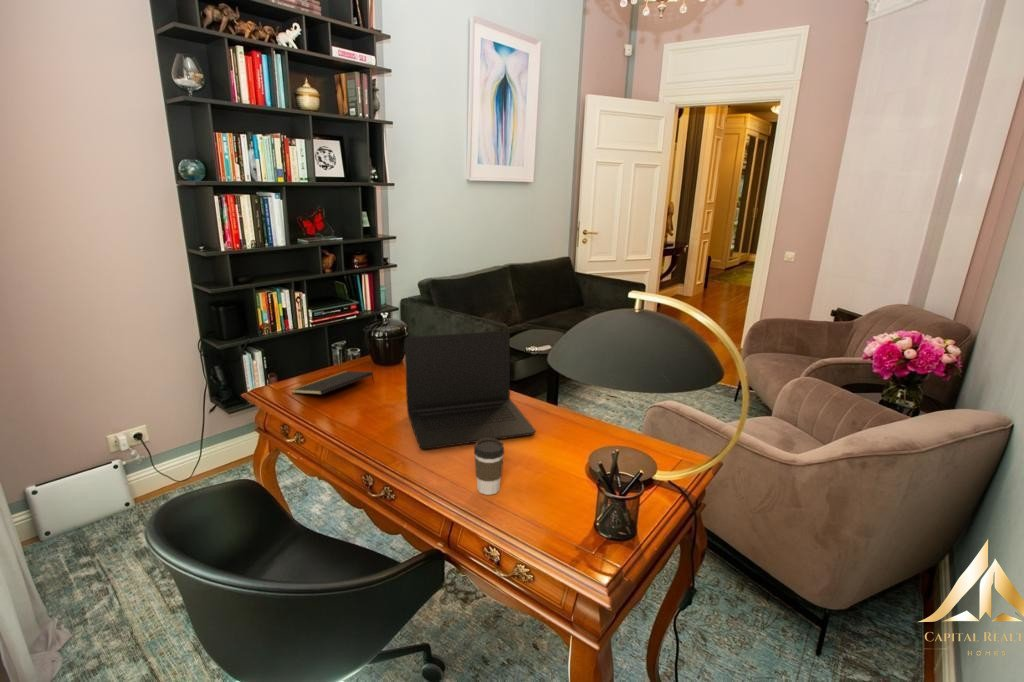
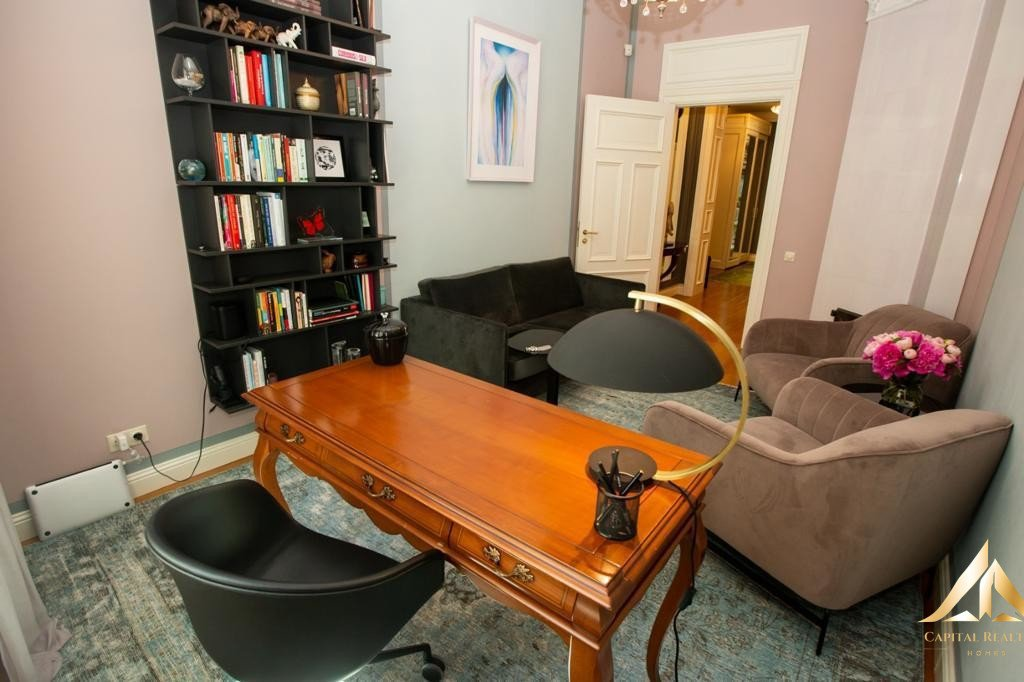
- notepad [290,370,375,396]
- coffee cup [473,439,505,496]
- laptop [404,330,536,450]
